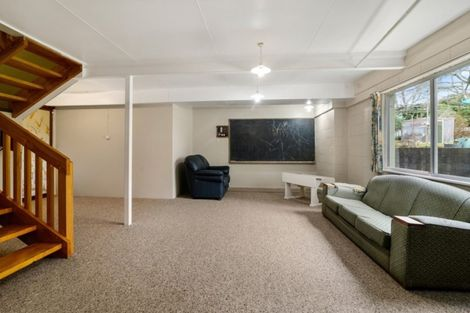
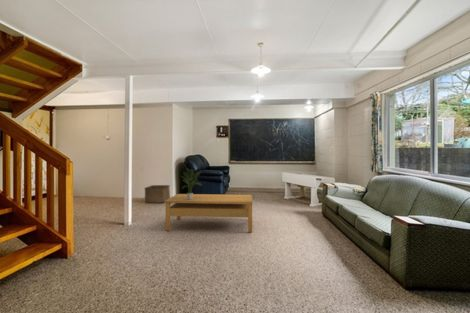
+ coffee table [164,193,253,233]
+ storage bin [143,184,171,204]
+ potted plant [180,167,203,200]
